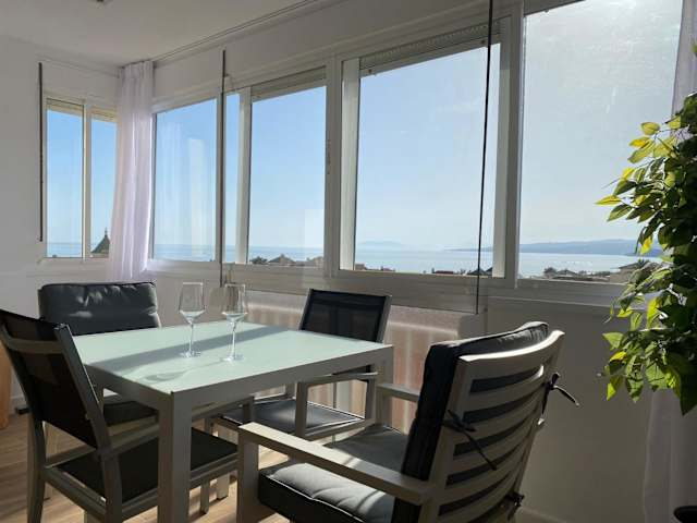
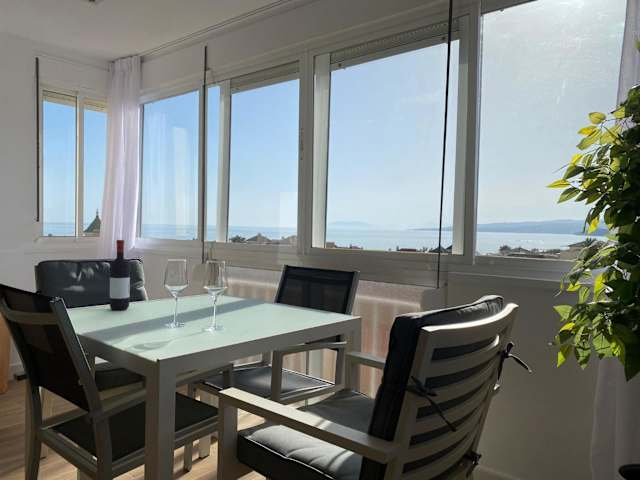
+ wine bottle [109,239,131,311]
